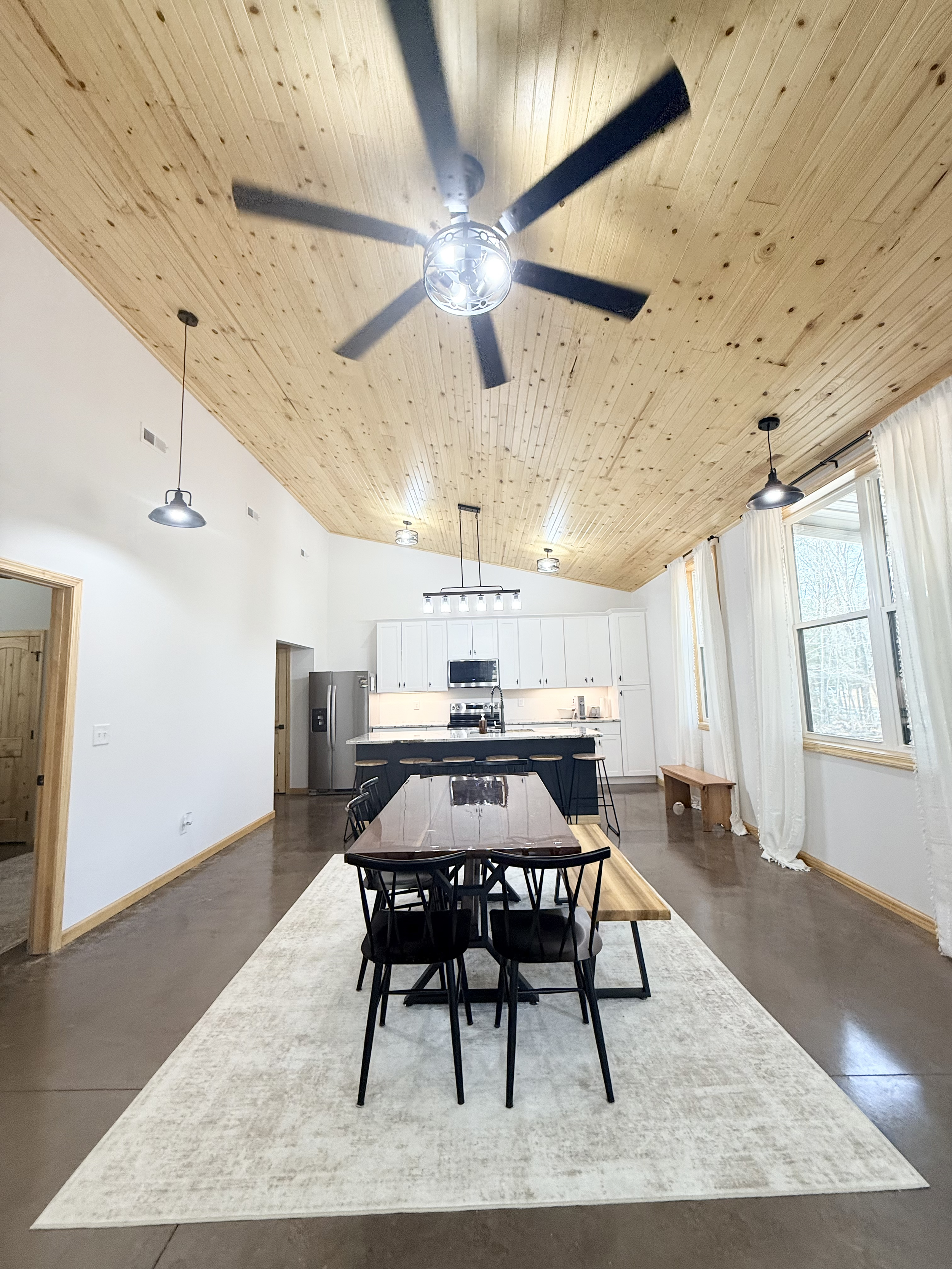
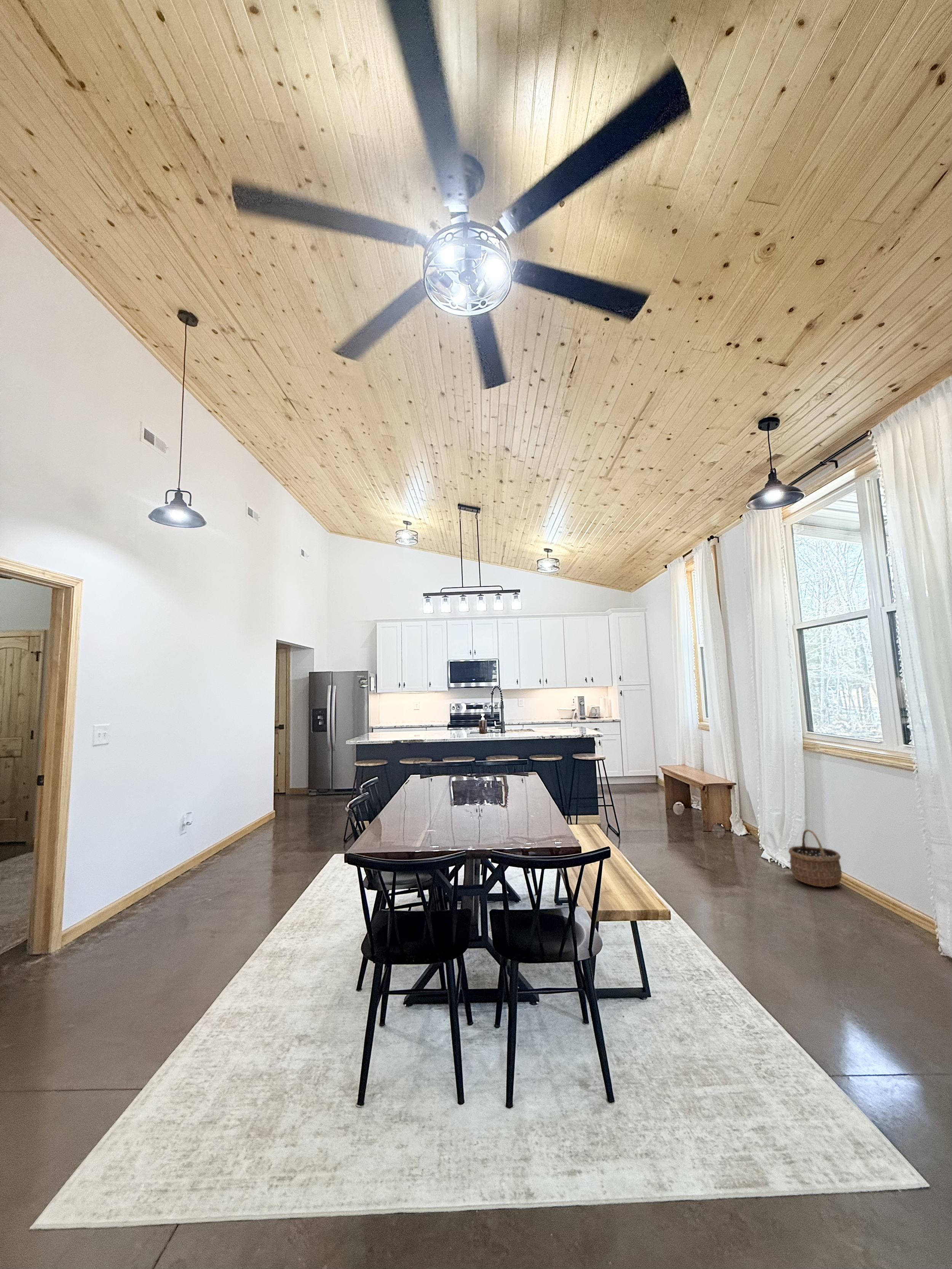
+ wicker basket [788,829,842,888]
